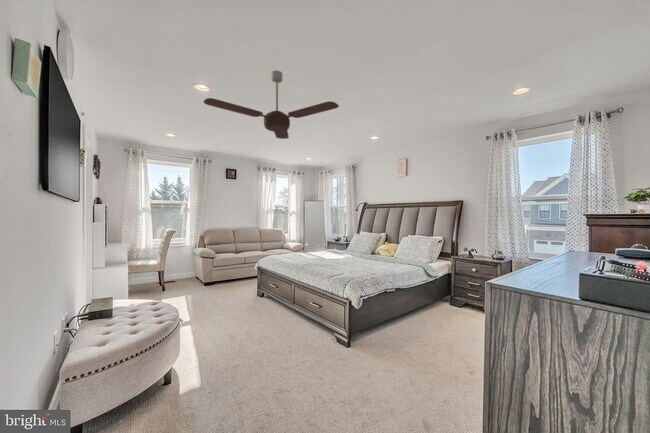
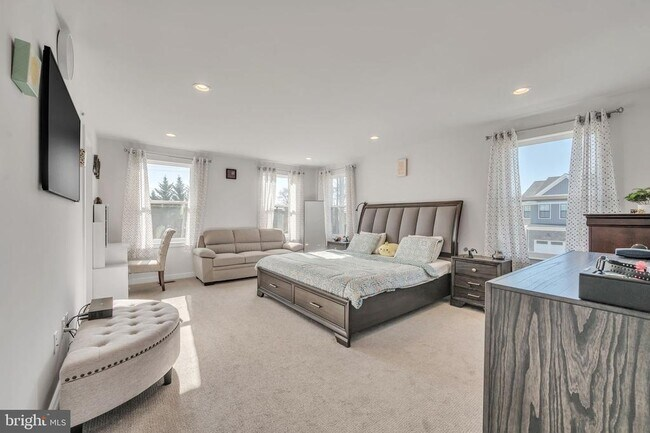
- ceiling fan [203,69,340,140]
